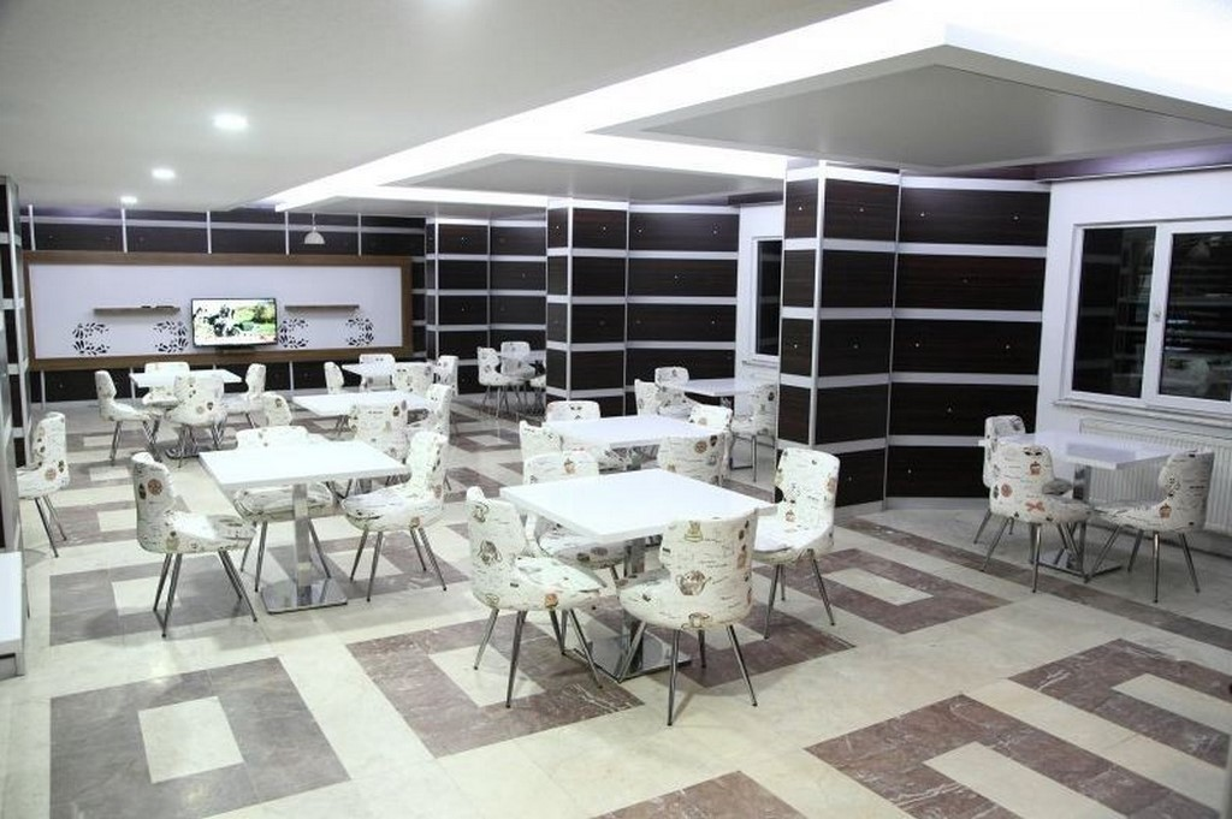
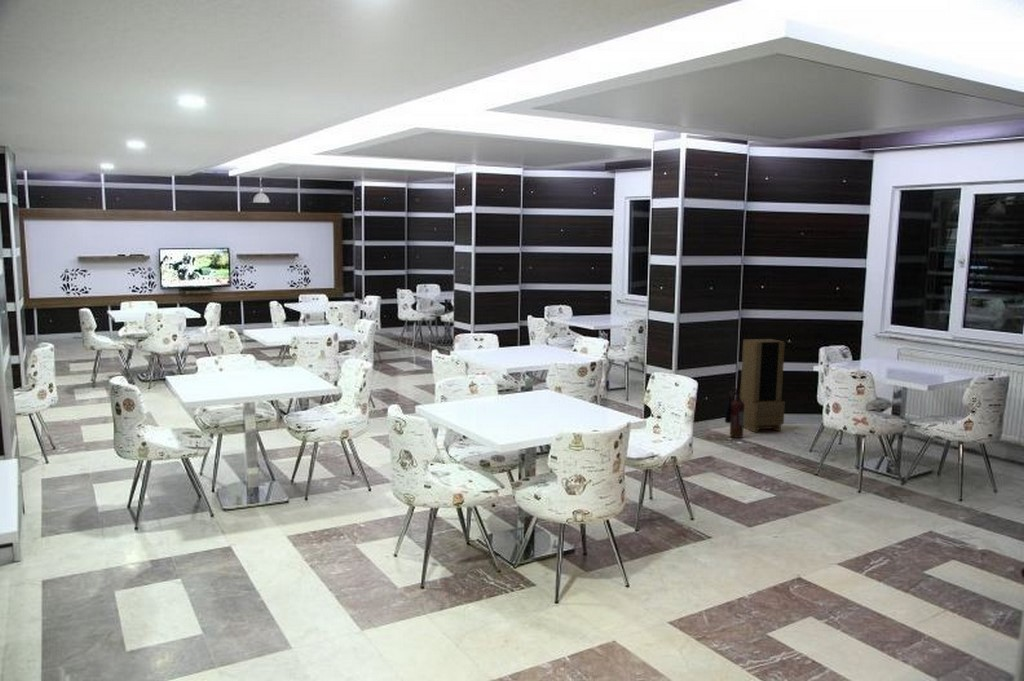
+ storage cabinet [740,338,786,433]
+ fire extinguisher [724,386,744,439]
